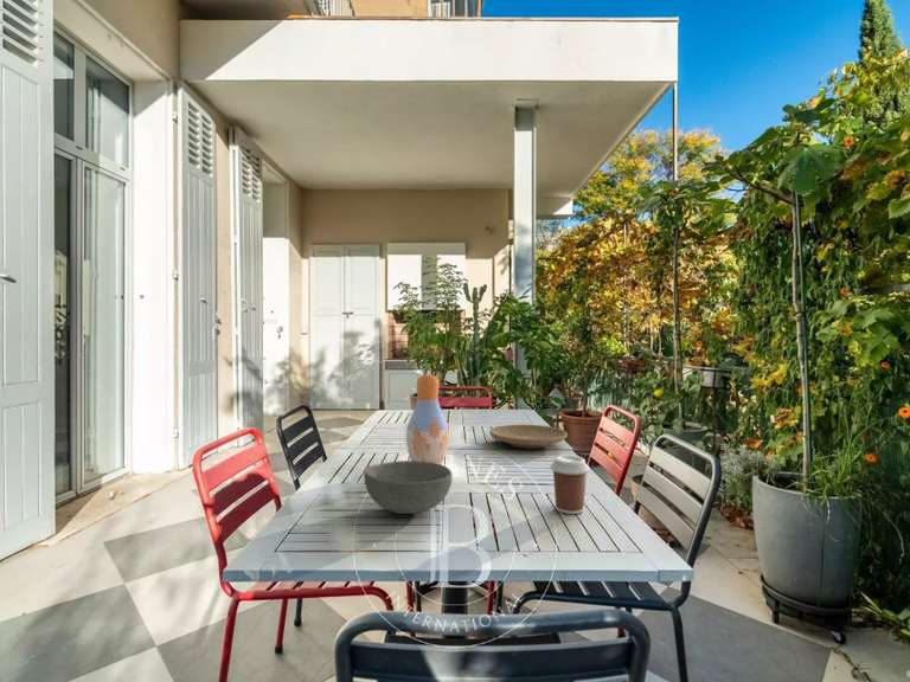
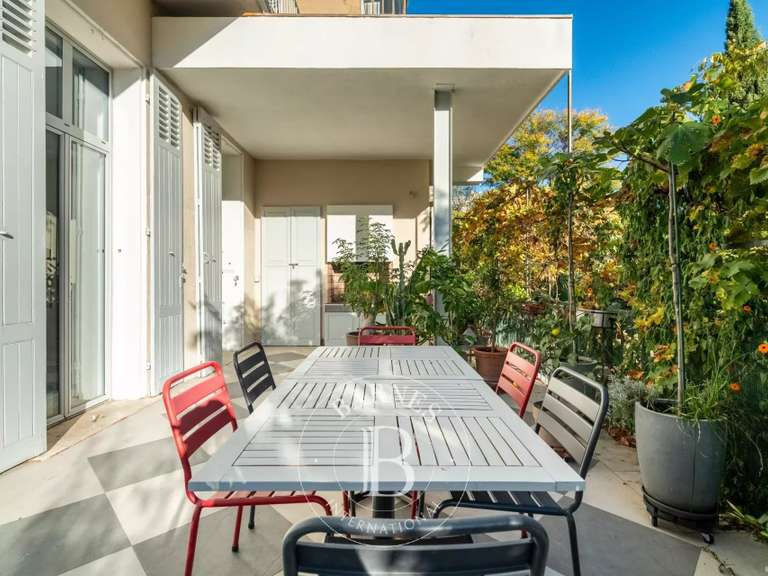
- vase [405,374,450,465]
- coffee cup [550,455,591,515]
- plate [488,424,569,450]
- bowl [363,459,453,515]
